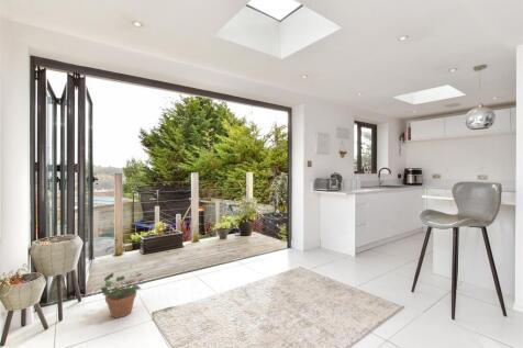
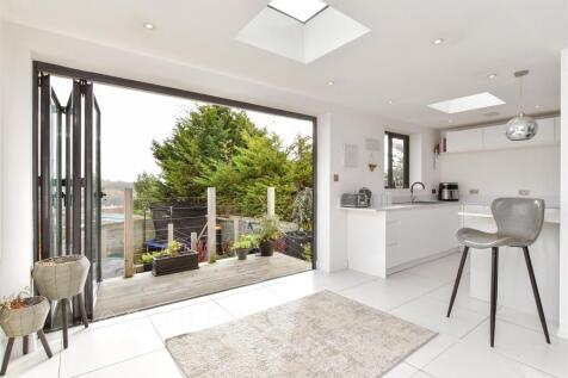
- potted plant [100,270,147,319]
